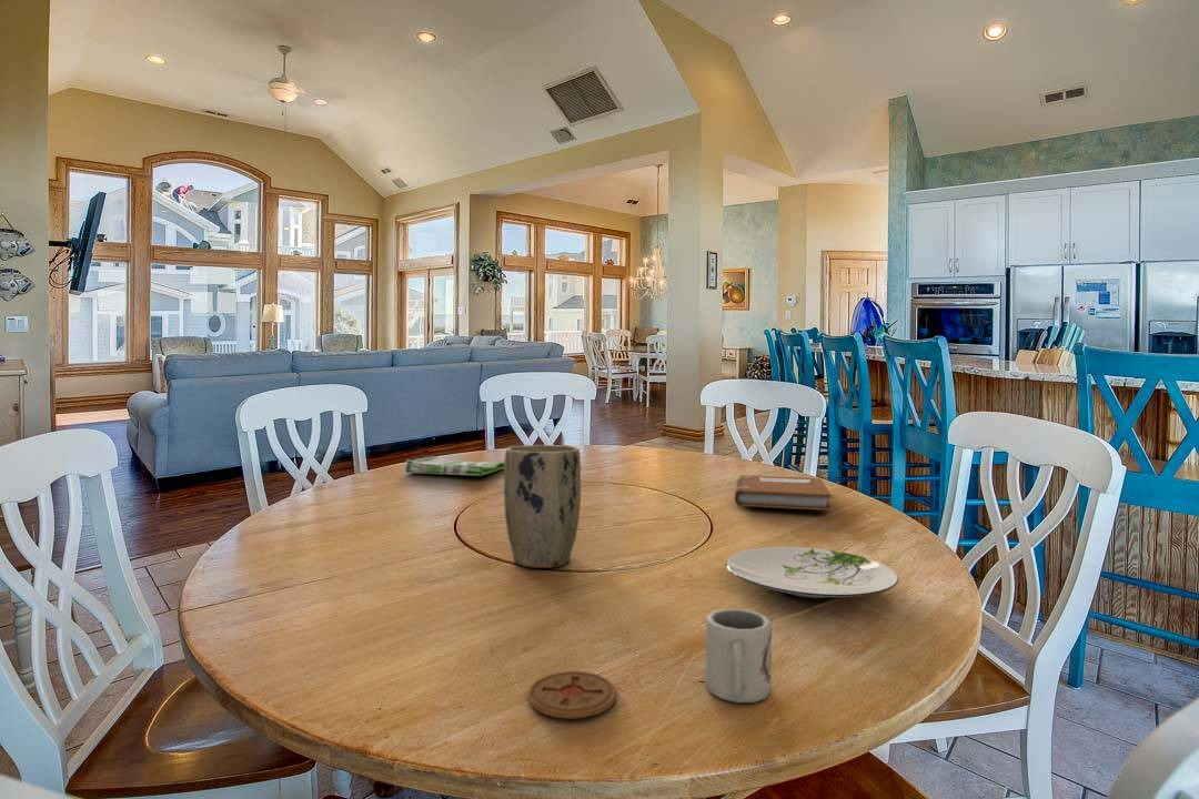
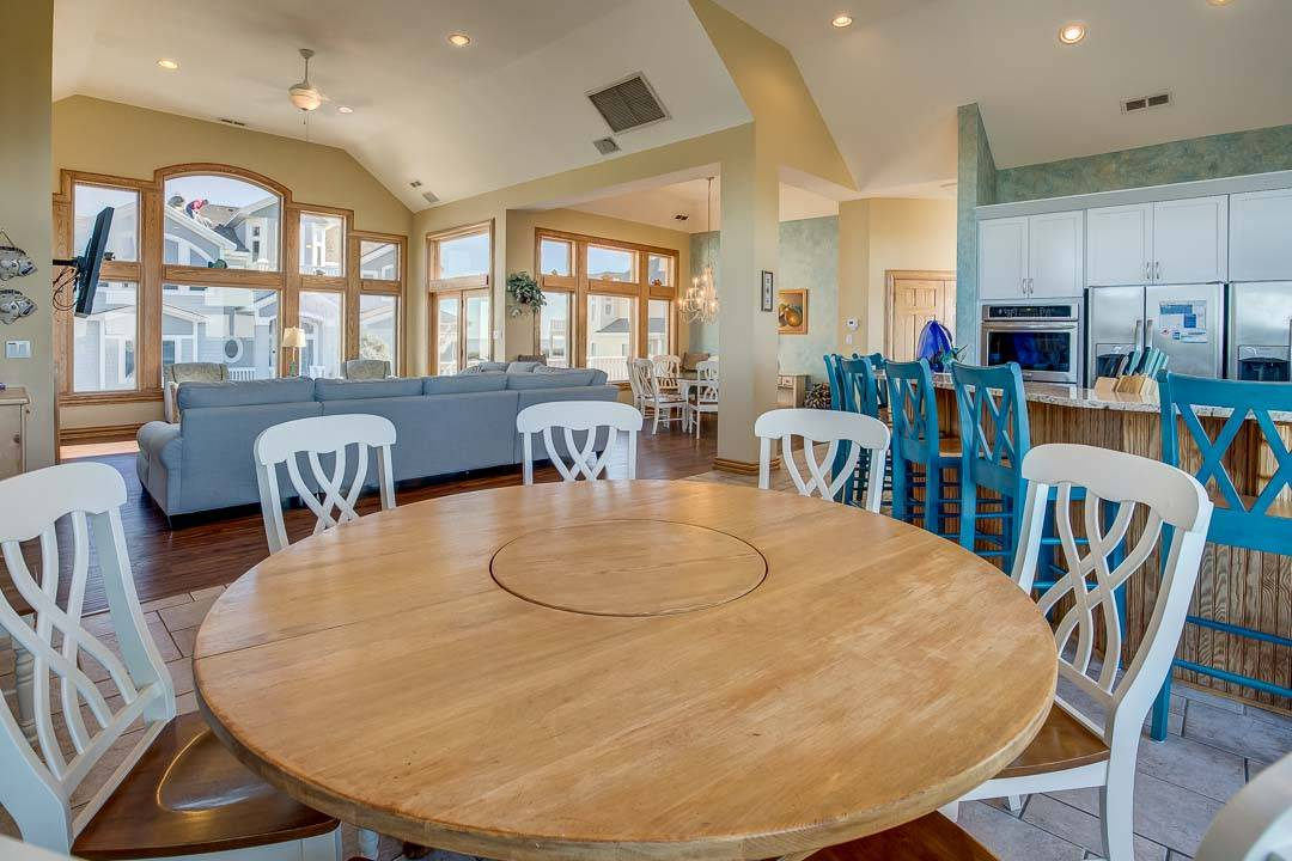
- dish towel [403,455,504,477]
- plate [725,546,899,600]
- coaster [527,670,617,719]
- cup [705,608,773,704]
- plant pot [503,444,582,569]
- notebook [734,474,833,512]
